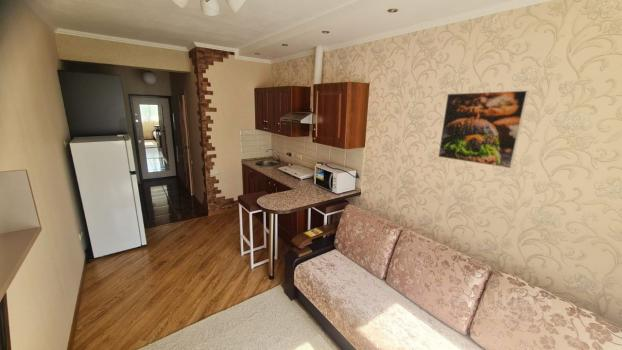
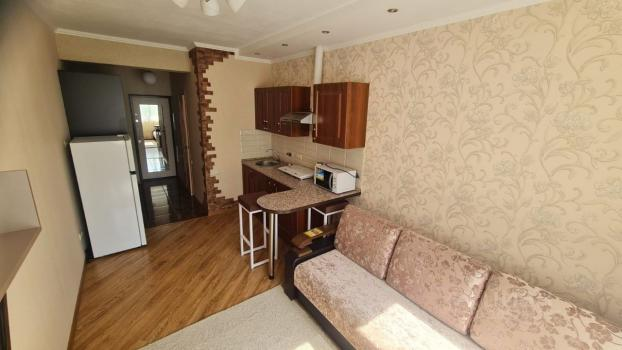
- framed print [437,90,530,169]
